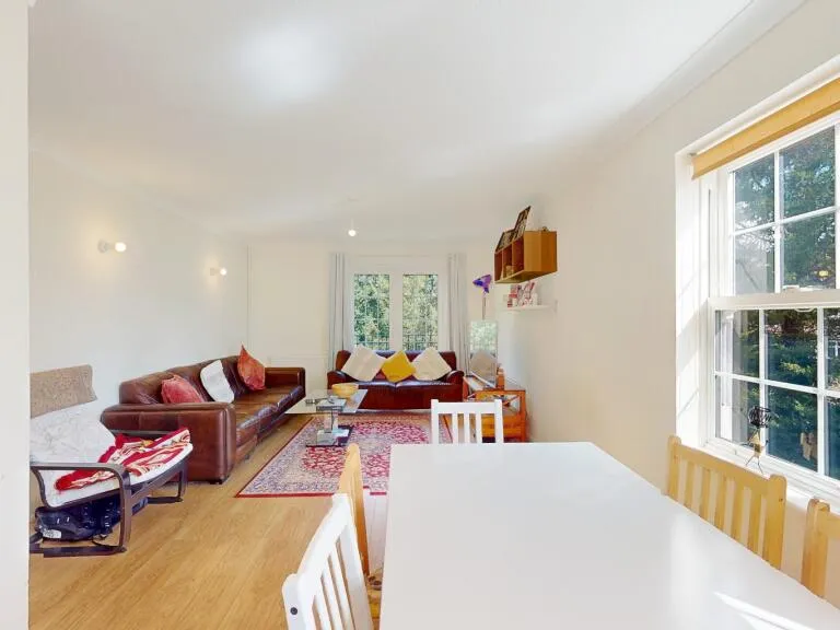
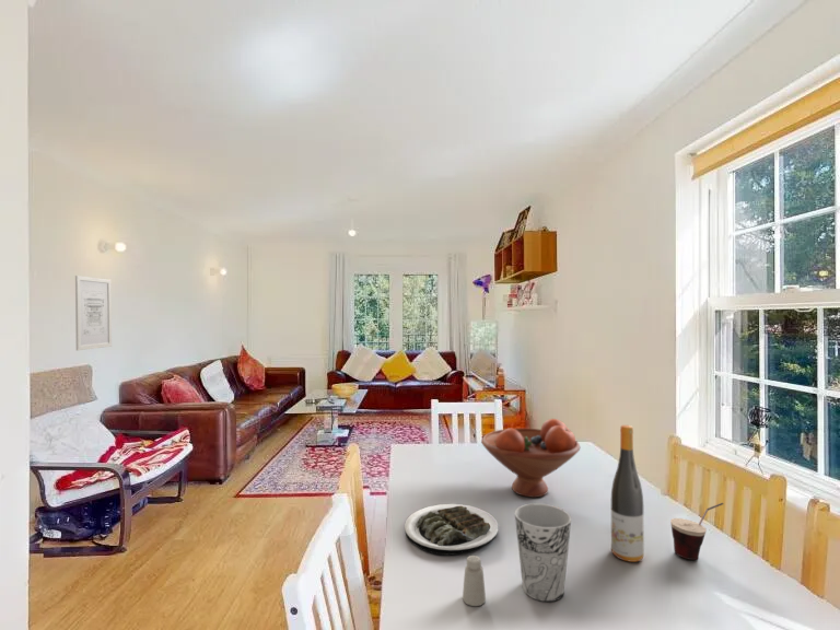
+ cup [669,502,724,561]
+ plate [404,503,499,556]
+ wine bottle [610,424,645,563]
+ cup [514,503,572,603]
+ wall art [74,275,113,351]
+ fruit bowl [480,418,581,499]
+ saltshaker [462,555,487,607]
